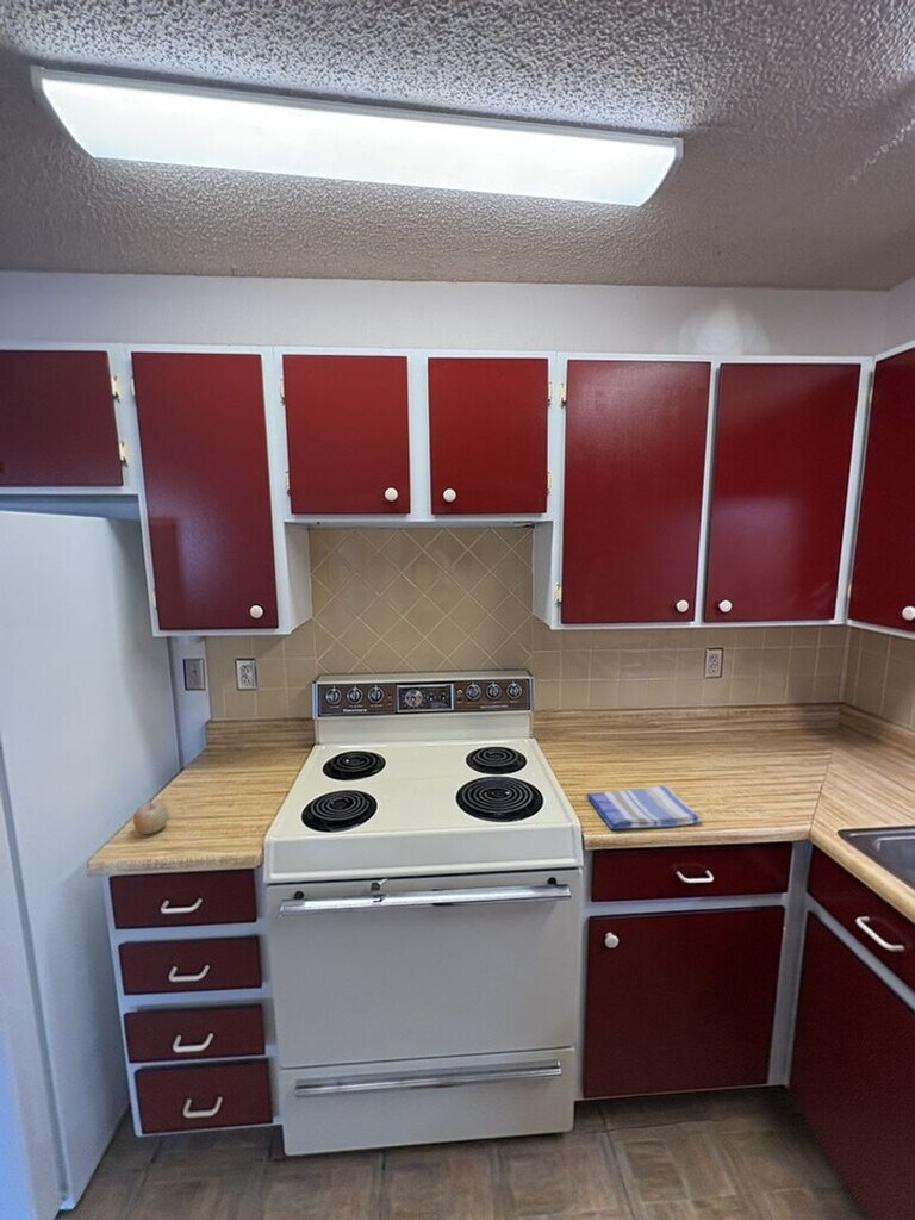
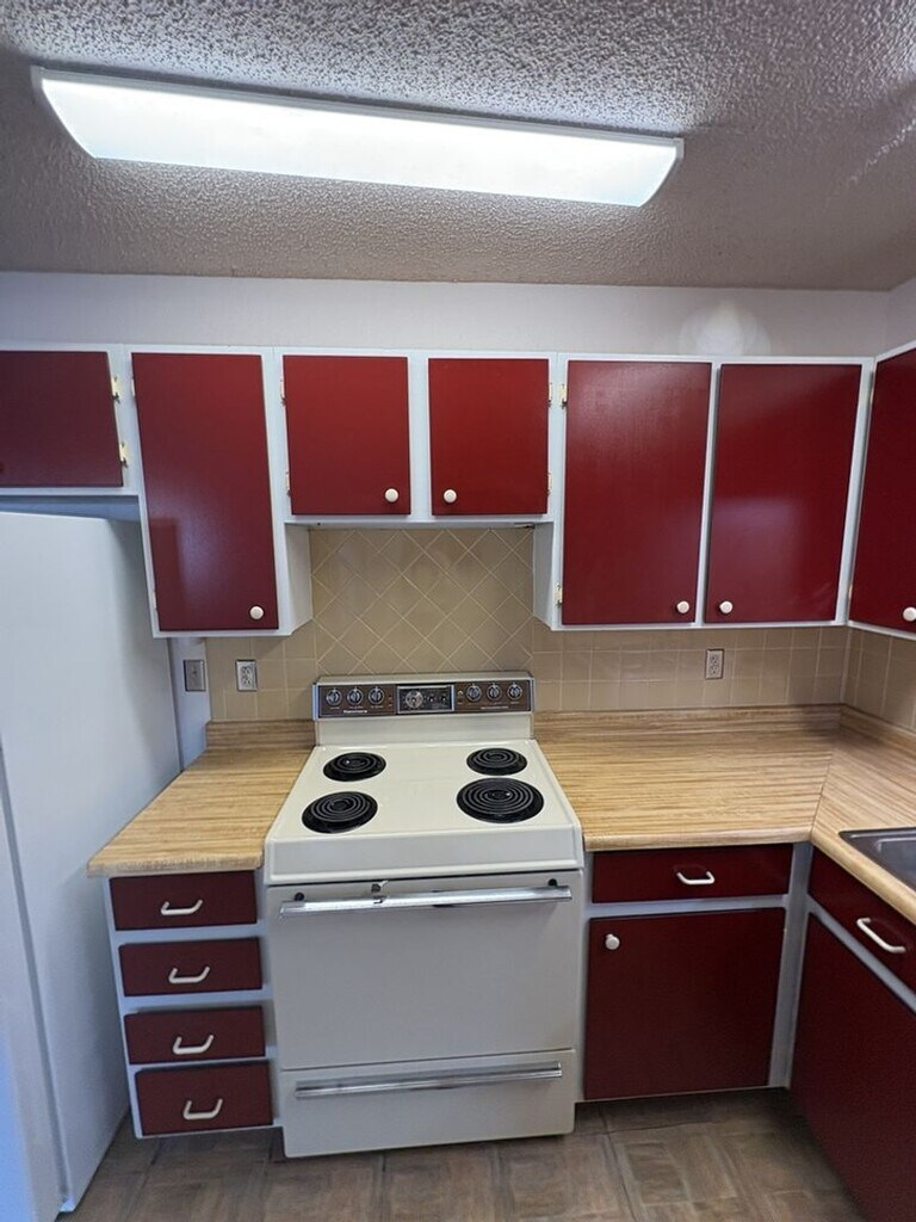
- dish towel [585,784,701,832]
- fruit [132,798,169,835]
